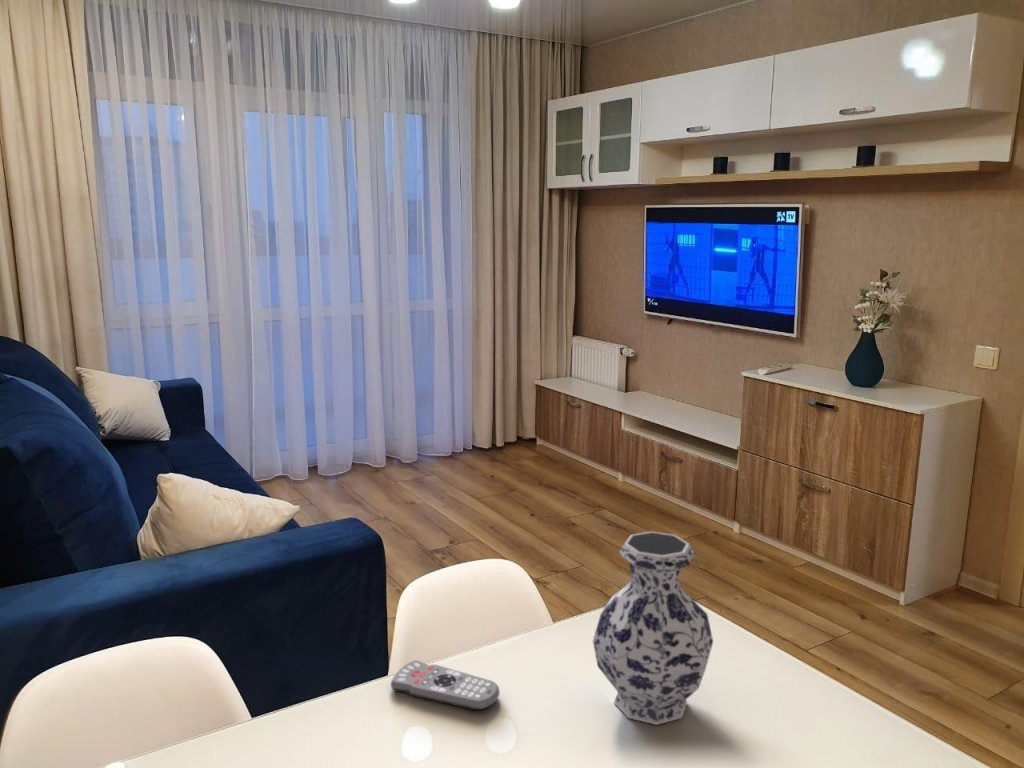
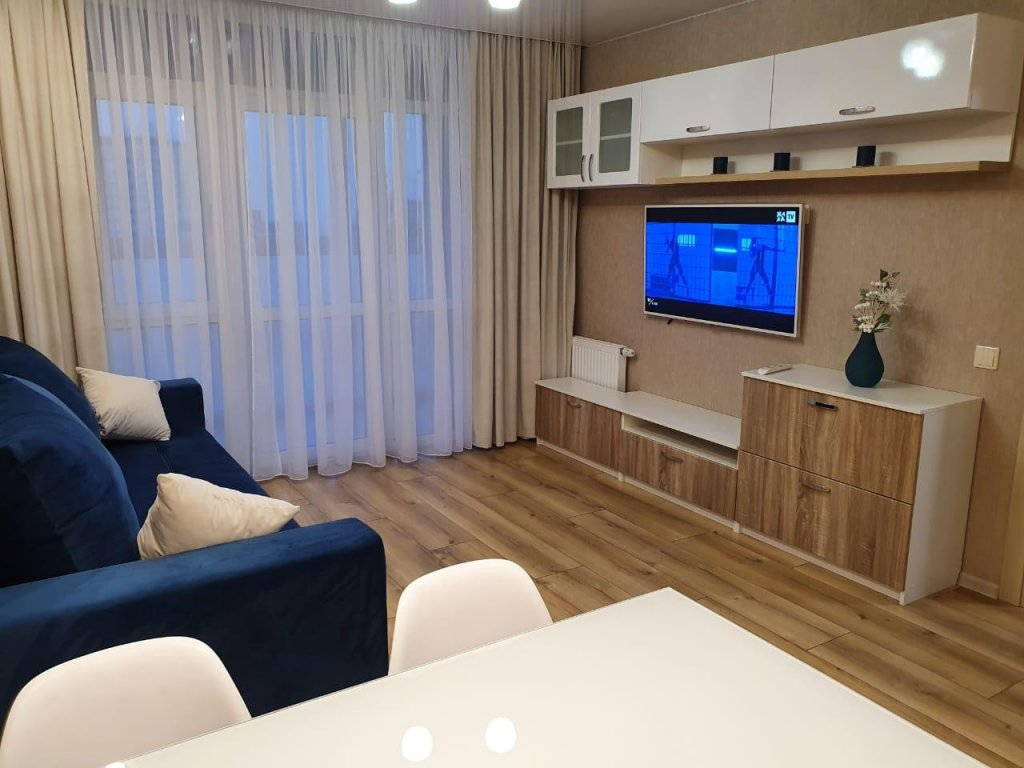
- remote control [390,659,500,711]
- vase [592,531,714,726]
